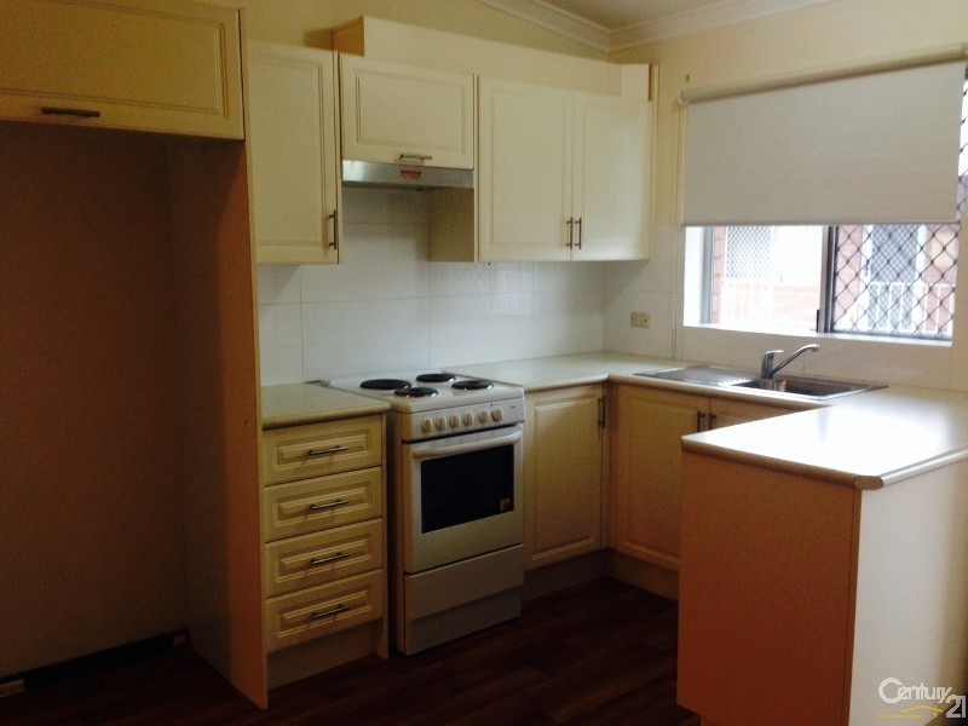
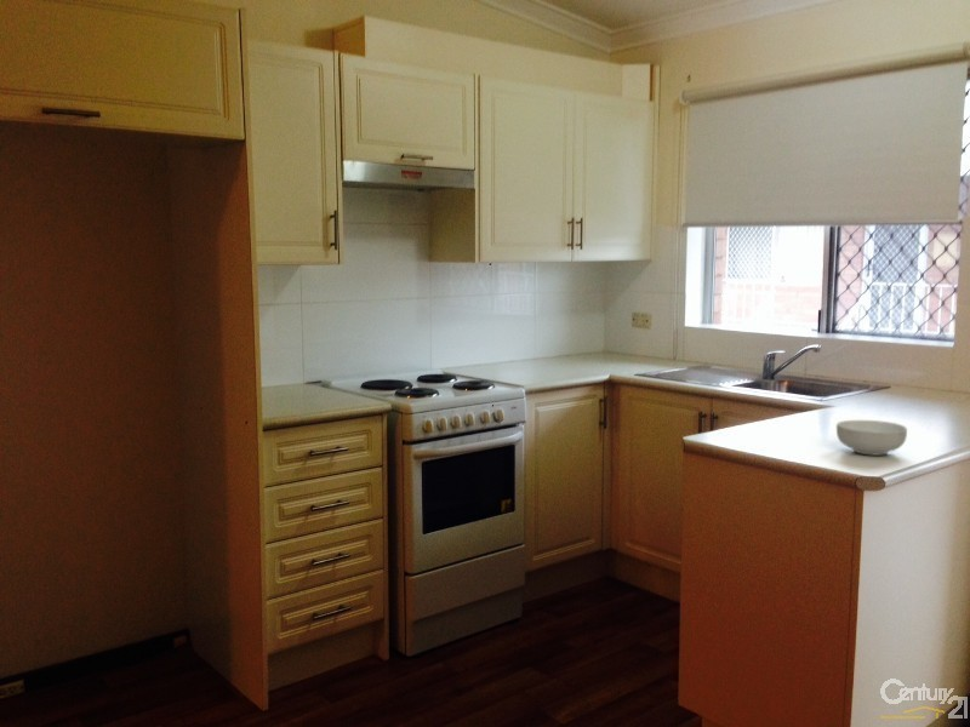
+ cereal bowl [835,419,908,457]
